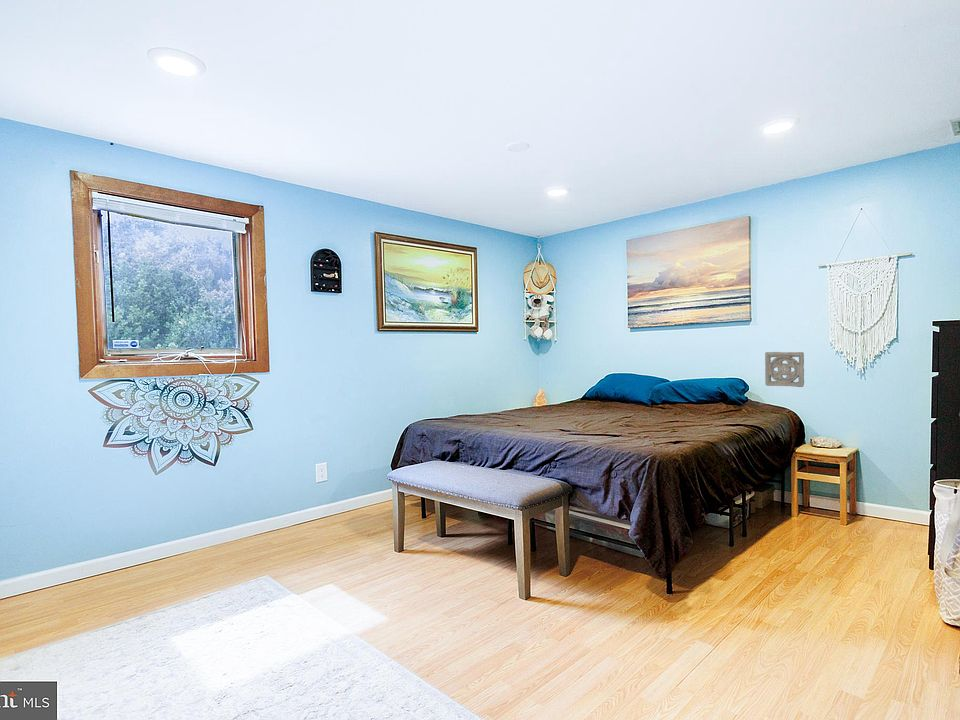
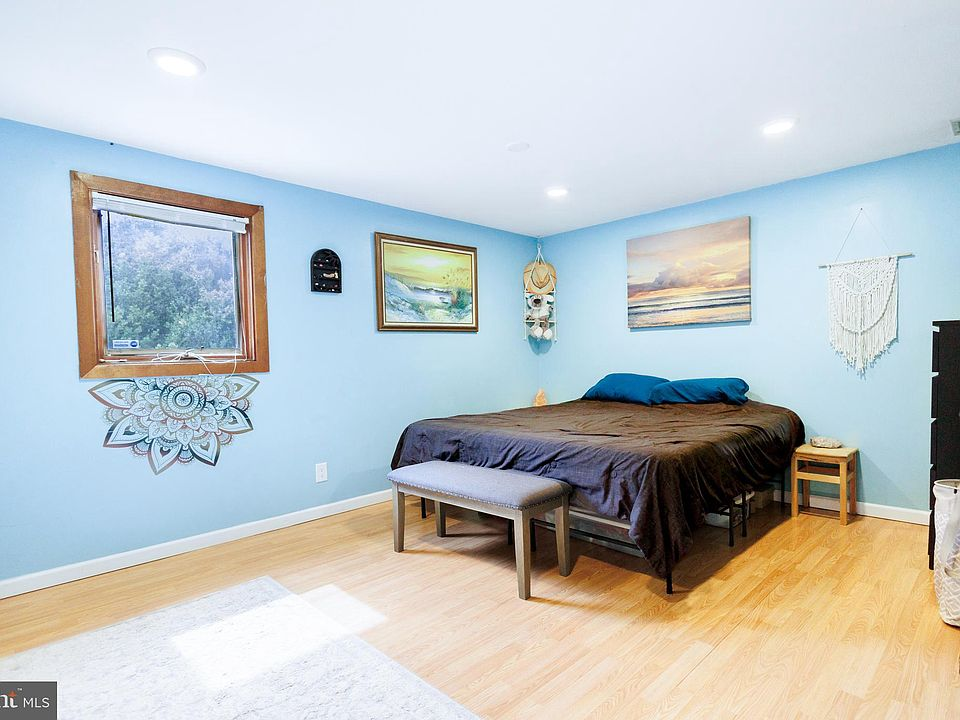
- wall ornament [764,351,805,388]
